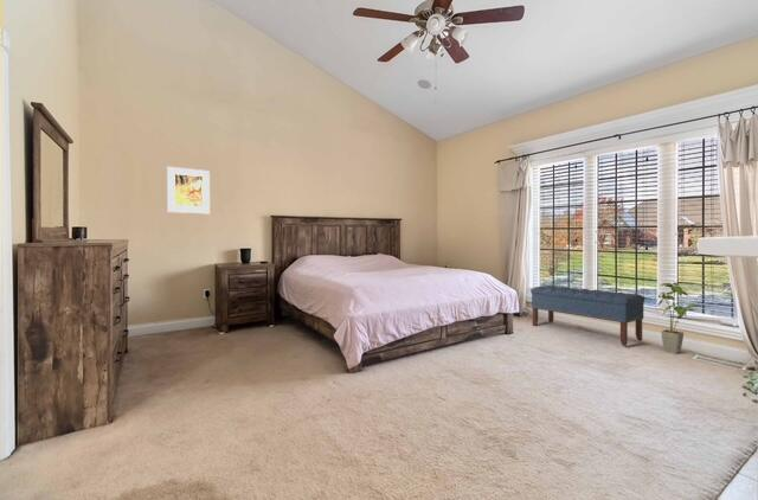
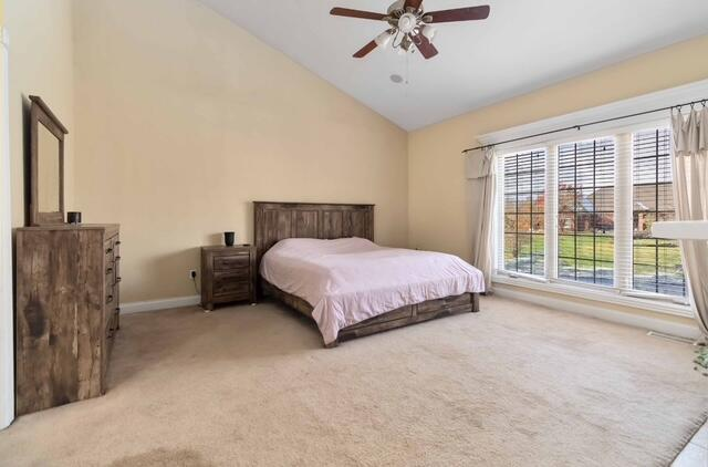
- bench [529,284,647,347]
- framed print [166,166,211,214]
- house plant [656,282,706,354]
